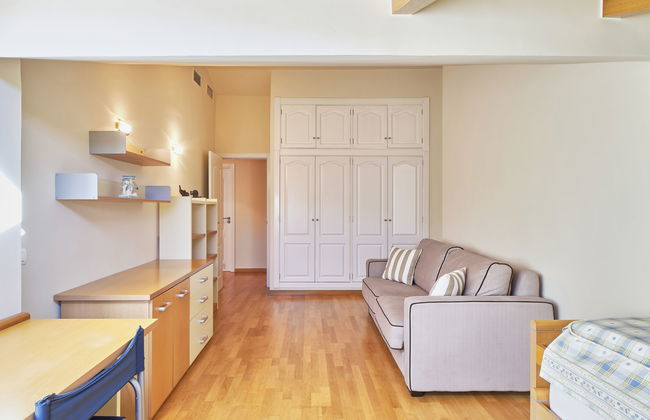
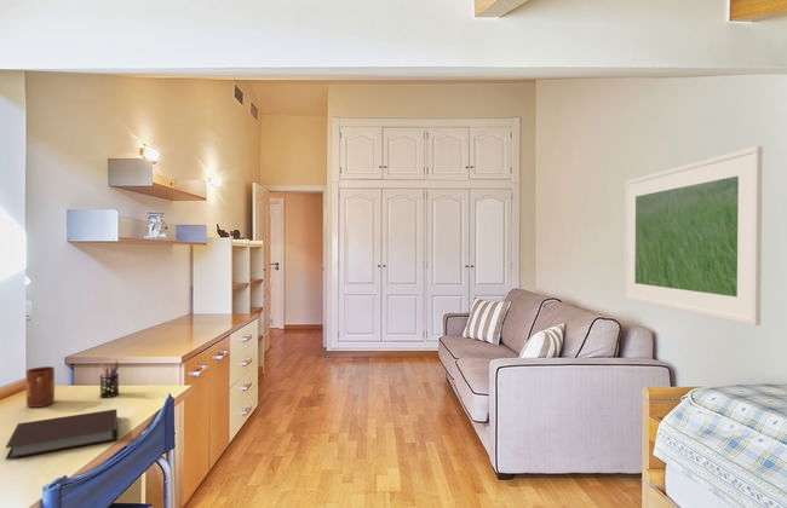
+ notebook [5,408,119,460]
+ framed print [624,145,764,327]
+ pen holder [98,360,121,398]
+ mug [25,365,56,409]
